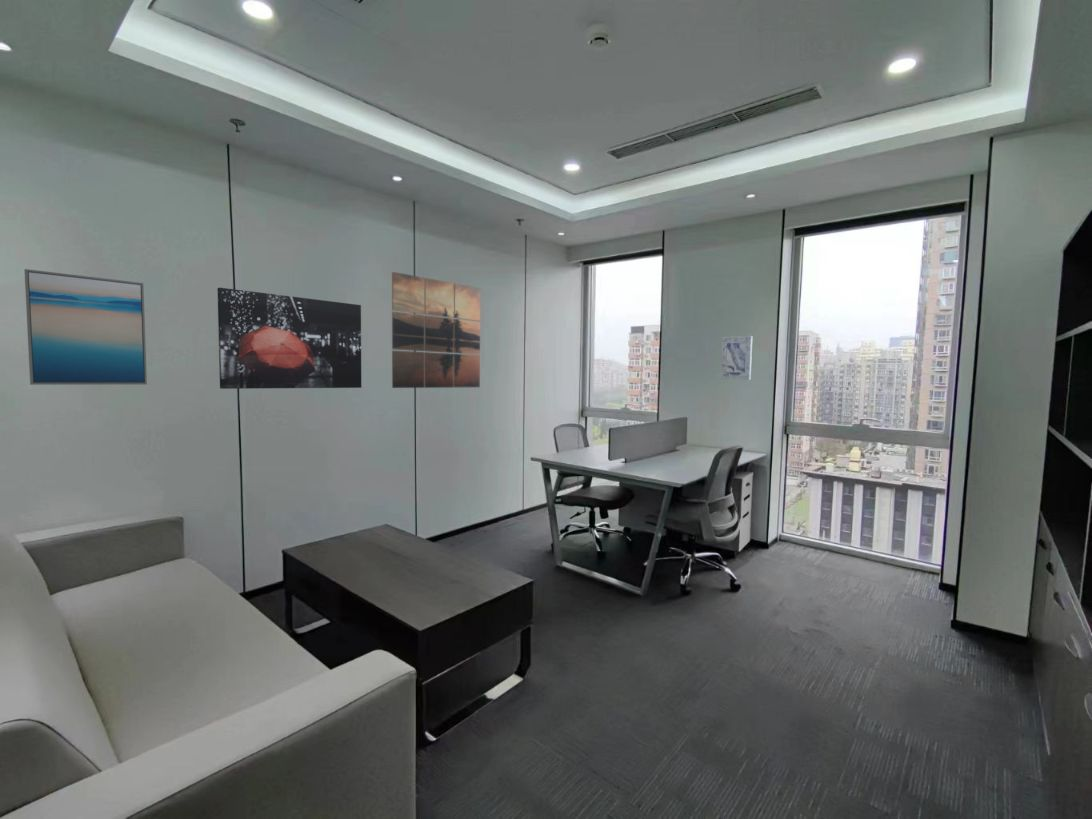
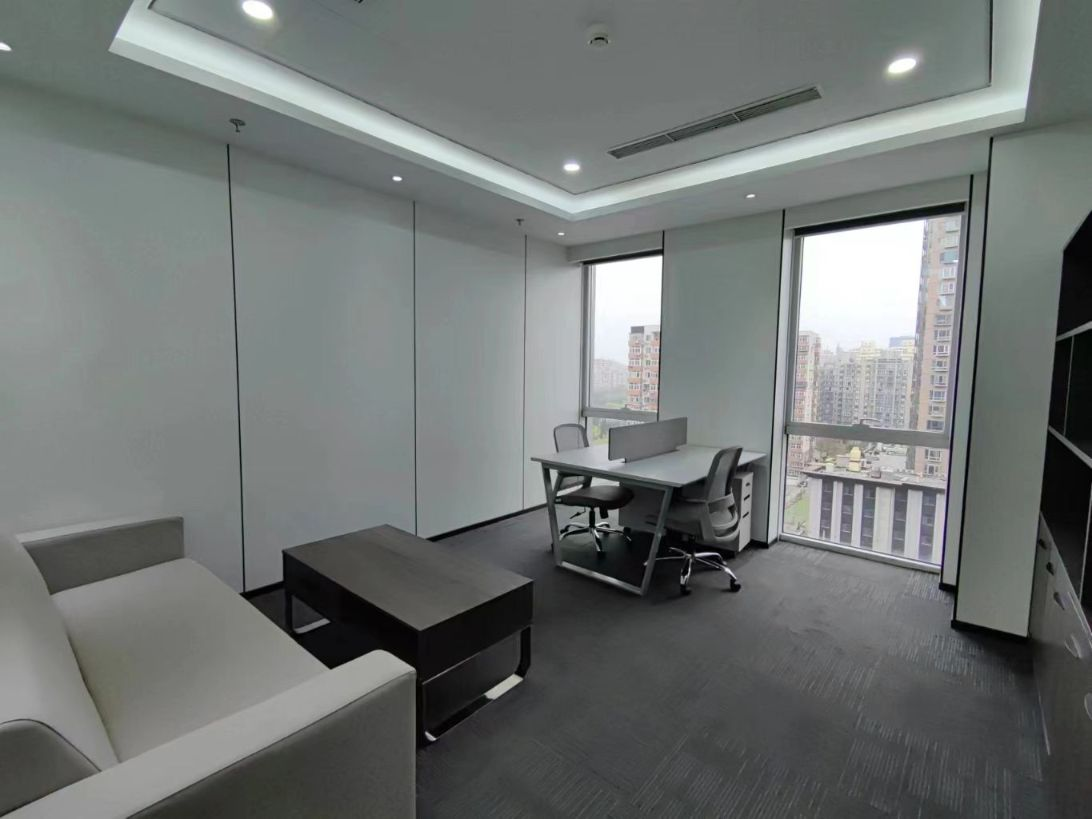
- wall art [720,335,753,381]
- wall art [216,287,362,390]
- wall art [23,268,148,386]
- wall art [391,271,482,389]
